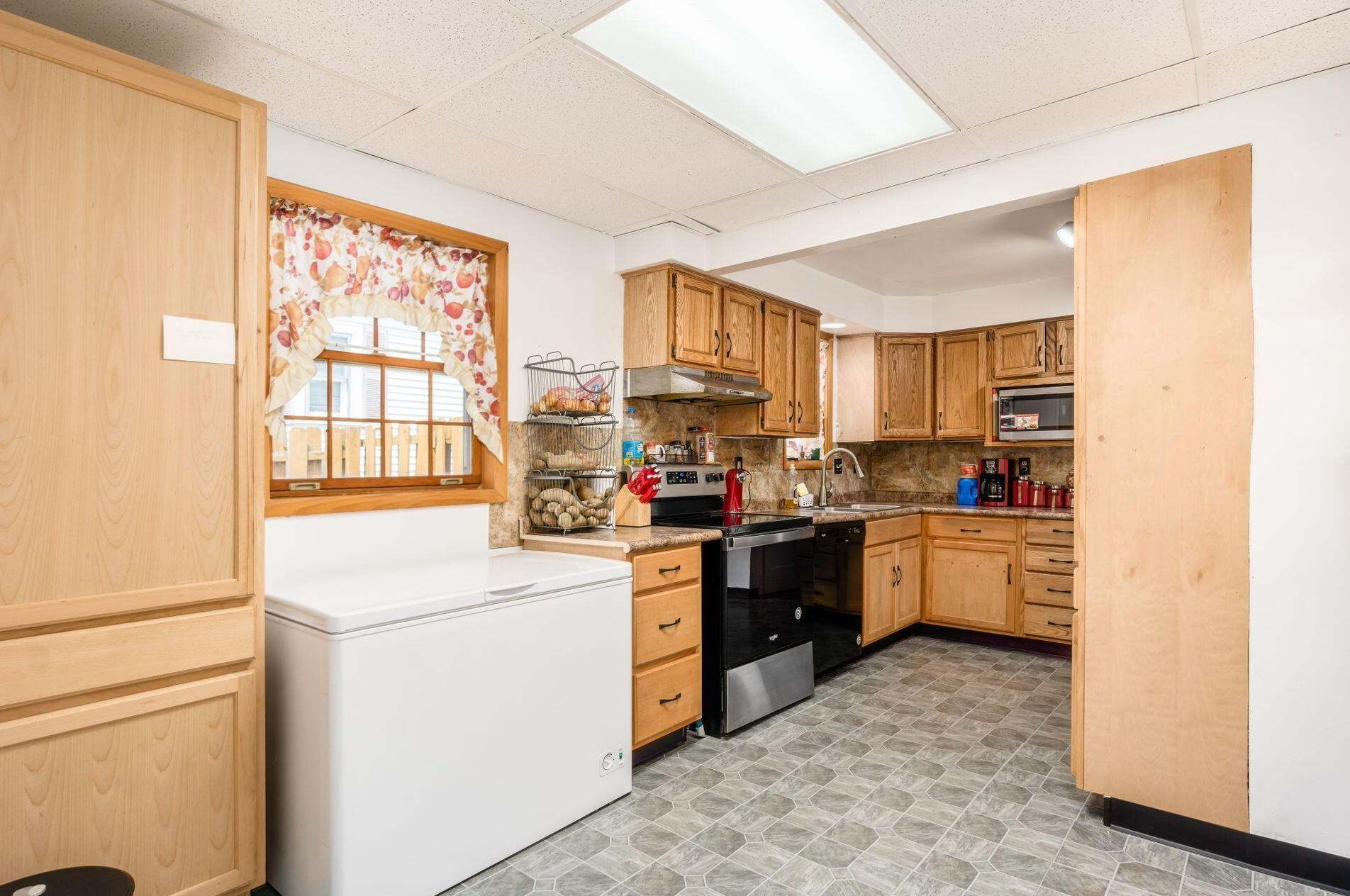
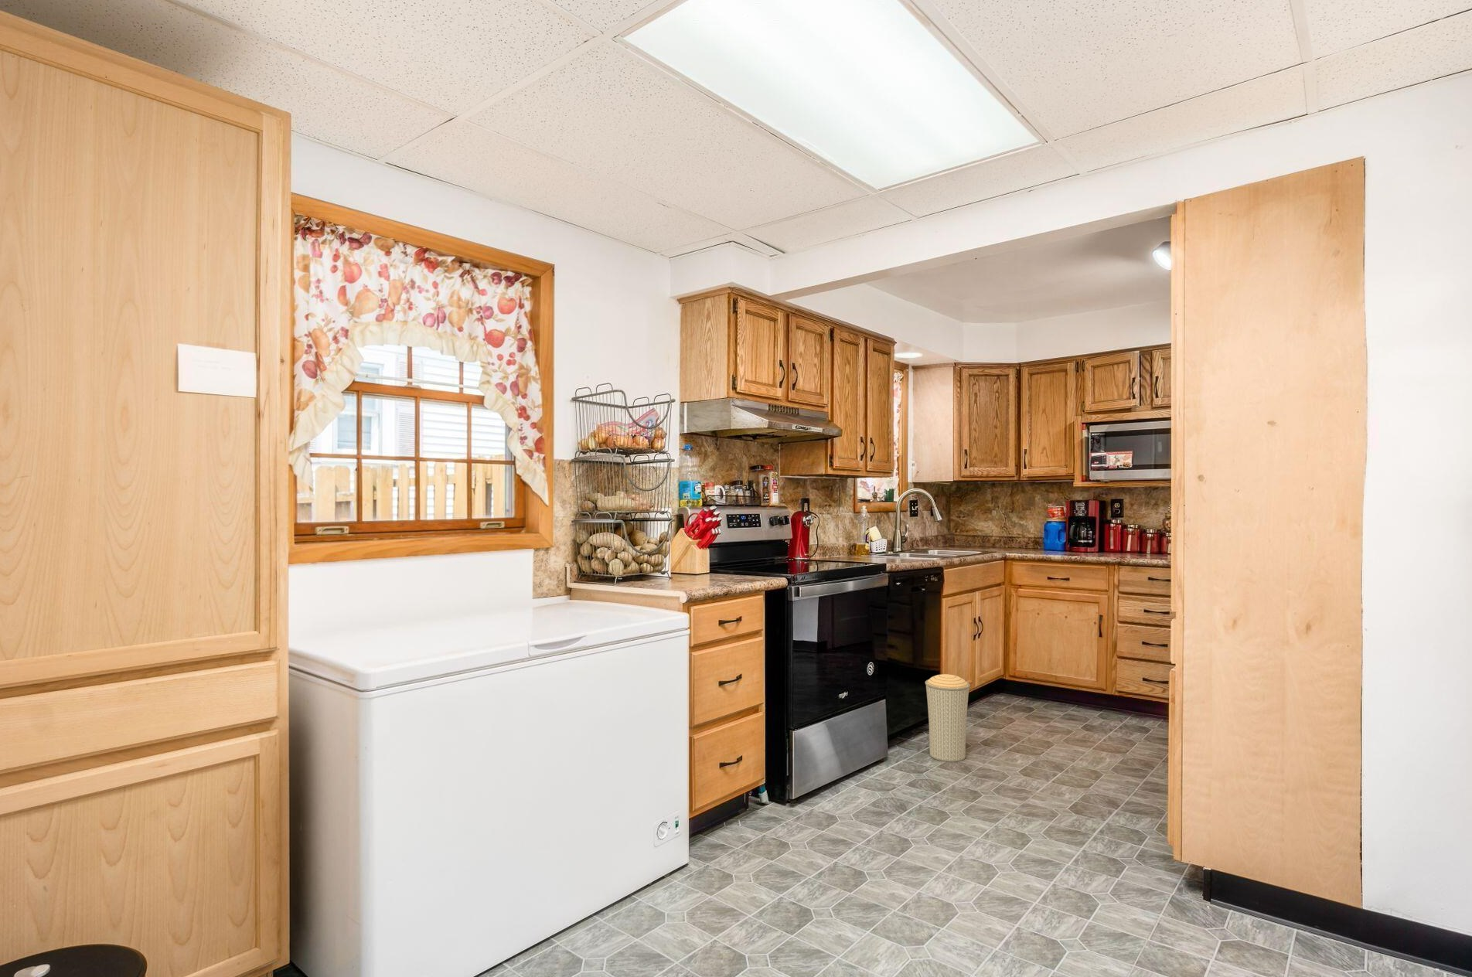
+ trash can [925,673,972,763]
